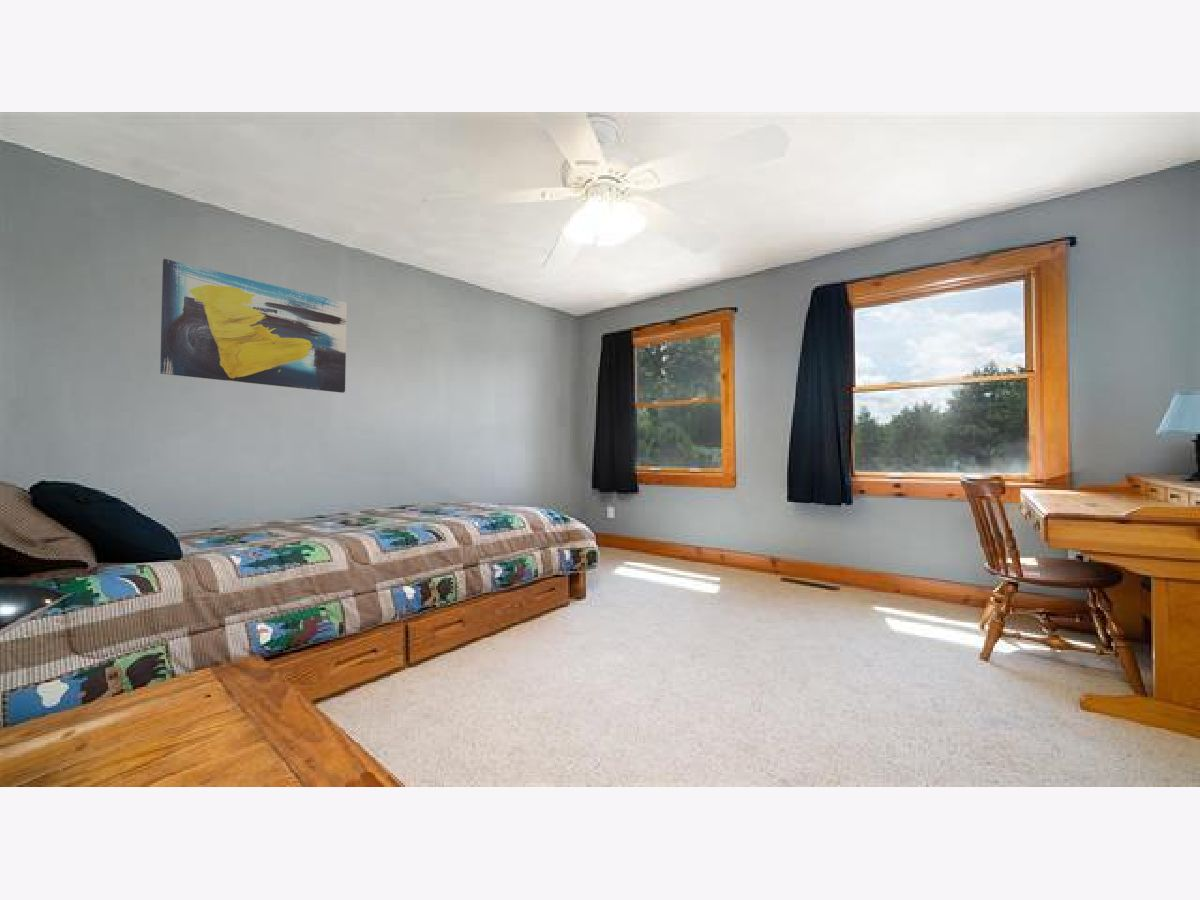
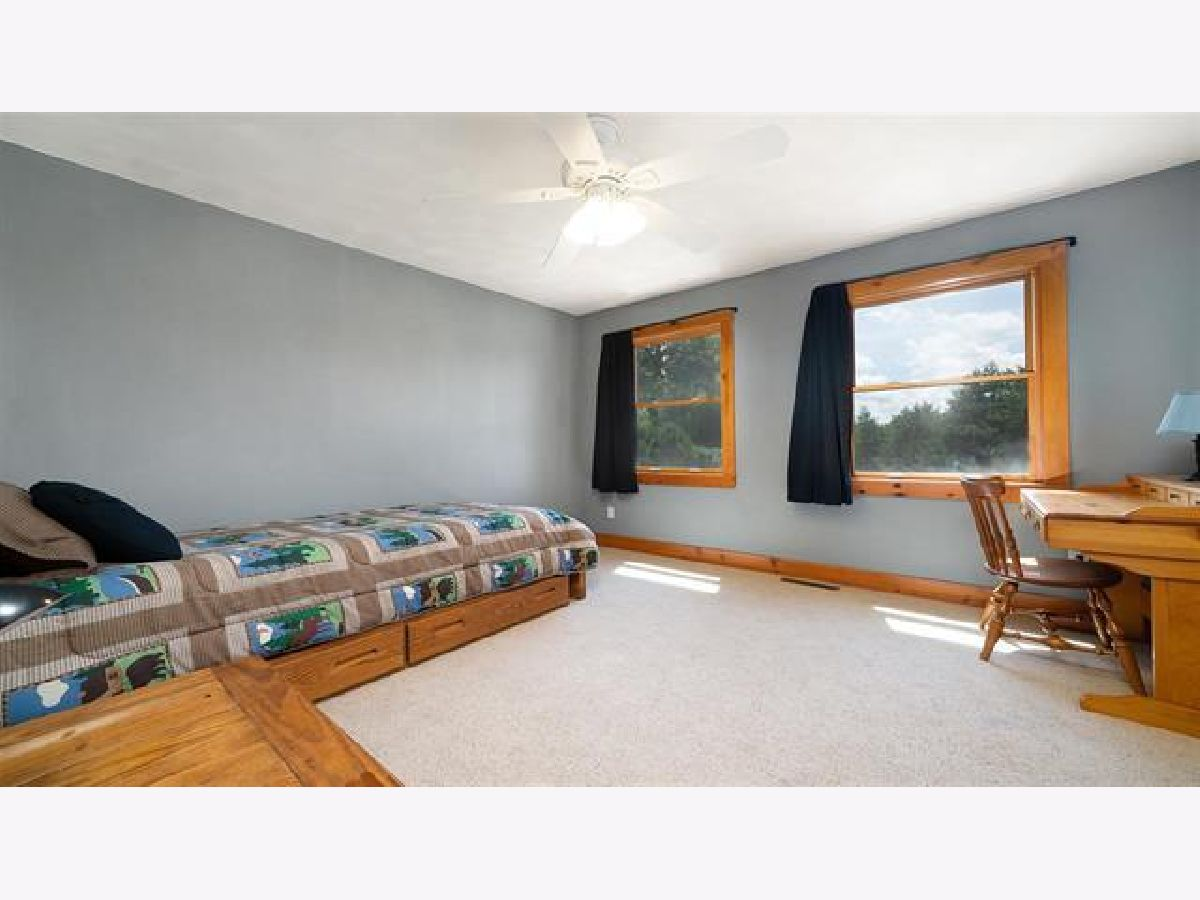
- wall art [159,258,348,394]
